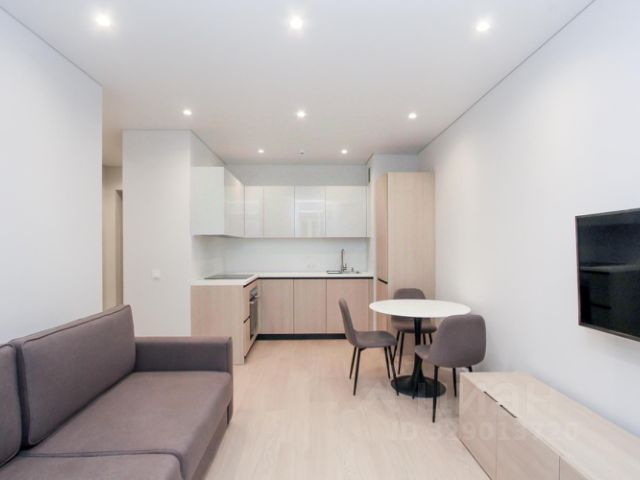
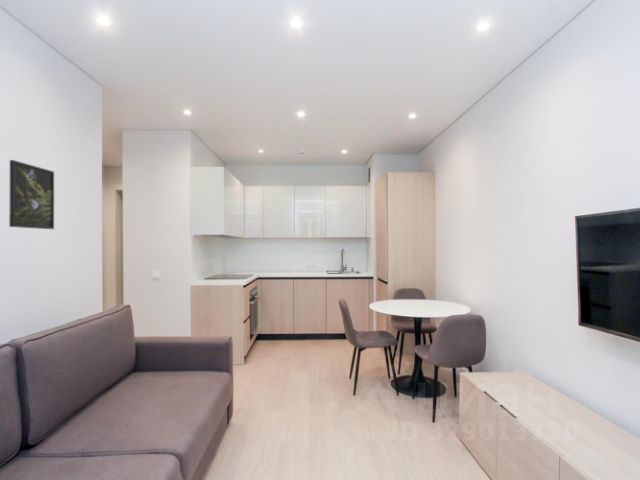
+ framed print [8,159,55,230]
